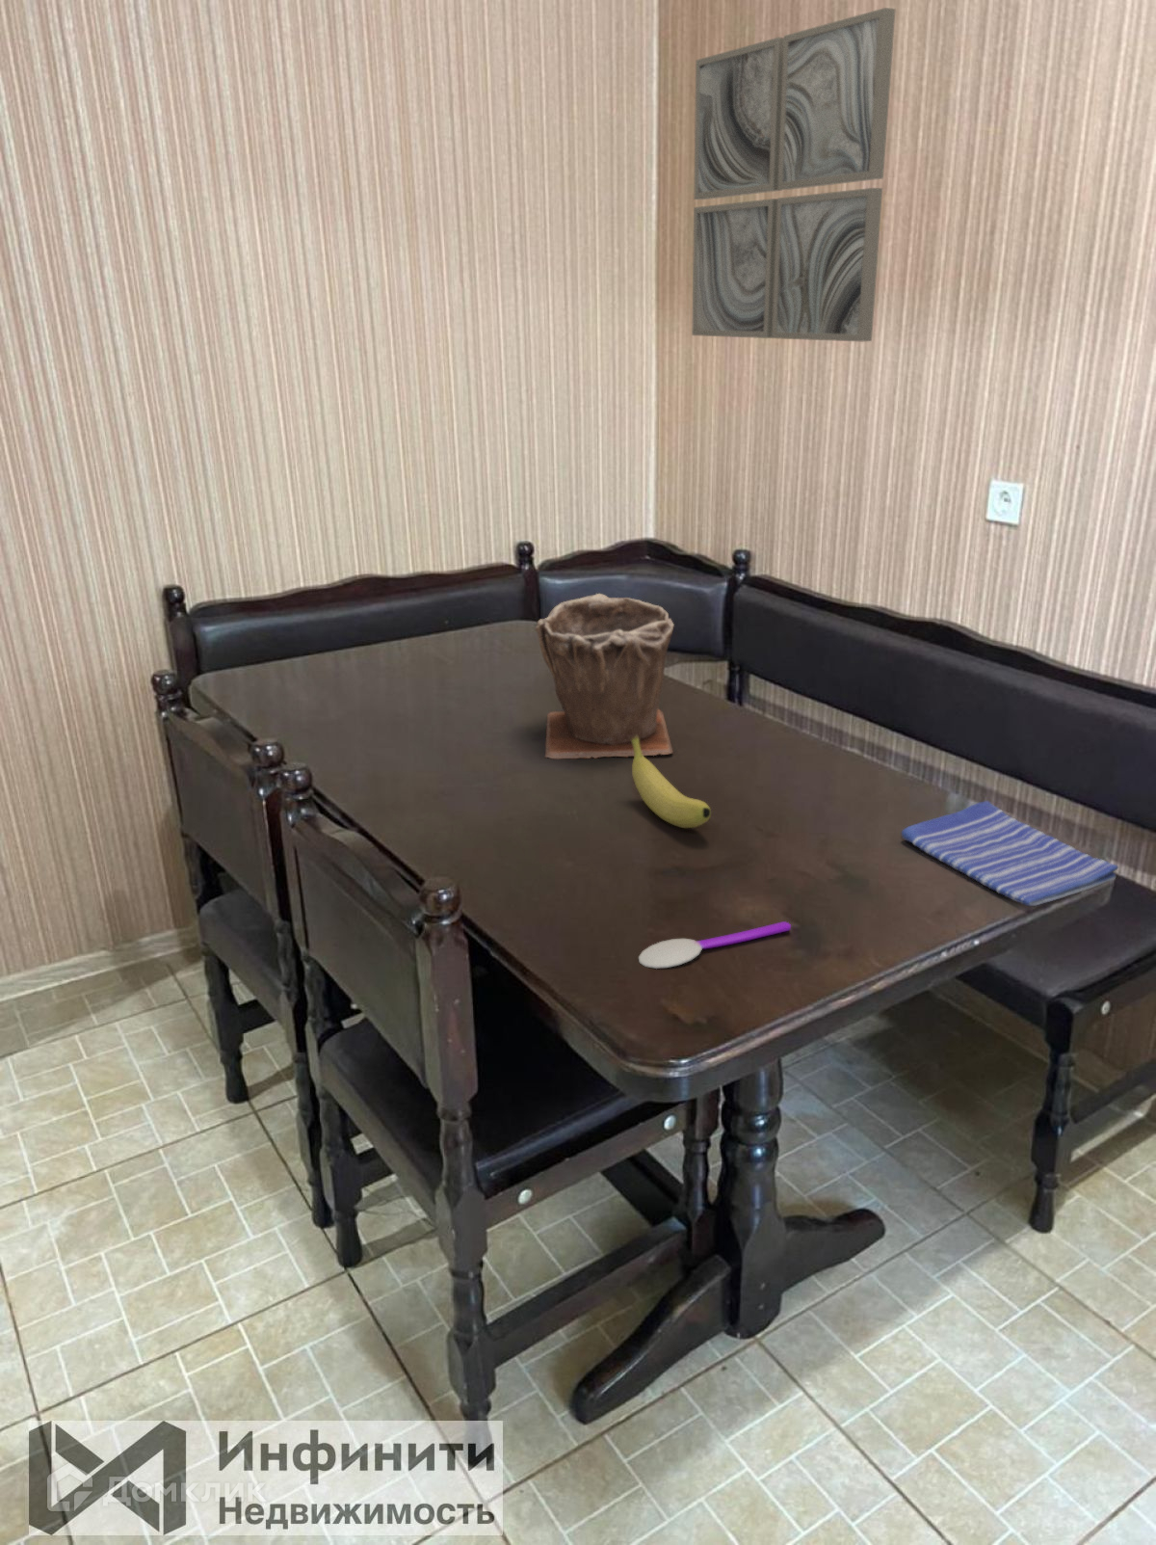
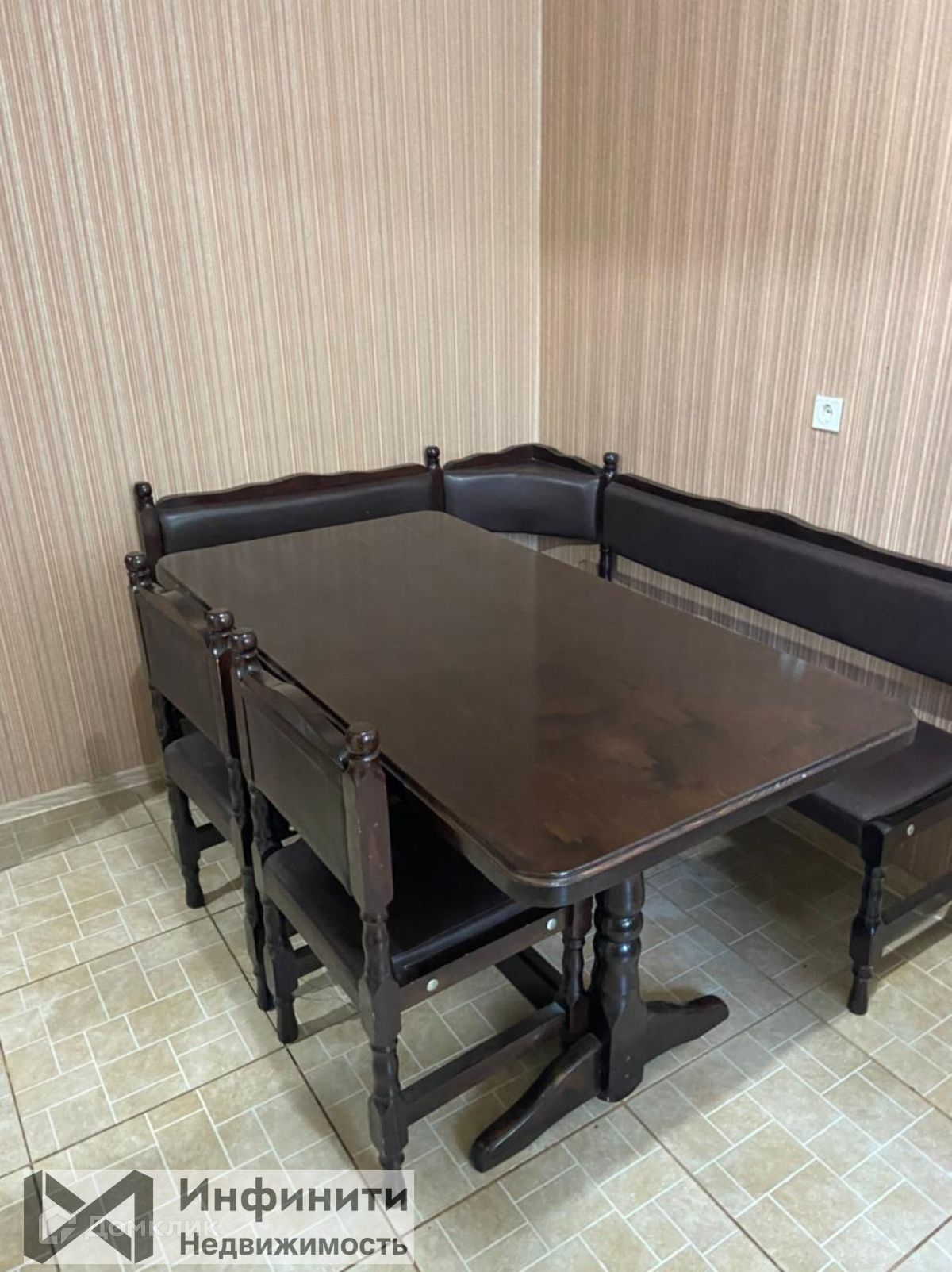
- fruit [631,735,712,828]
- plant pot [534,593,675,759]
- dish towel [901,800,1120,907]
- spoon [638,921,792,969]
- wall art [691,7,896,343]
